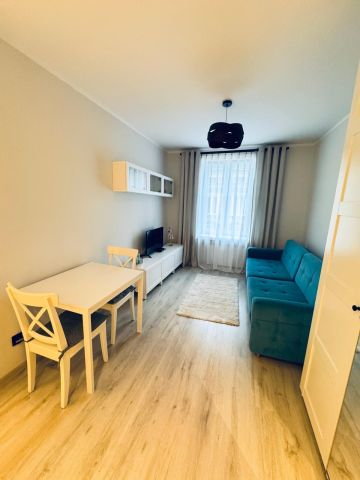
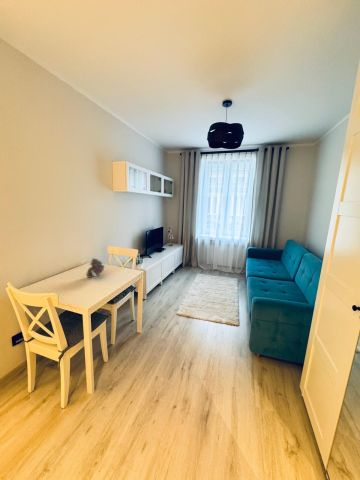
+ coral [85,257,105,279]
